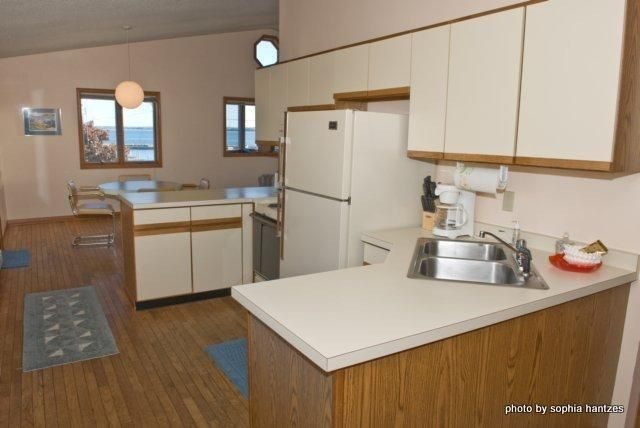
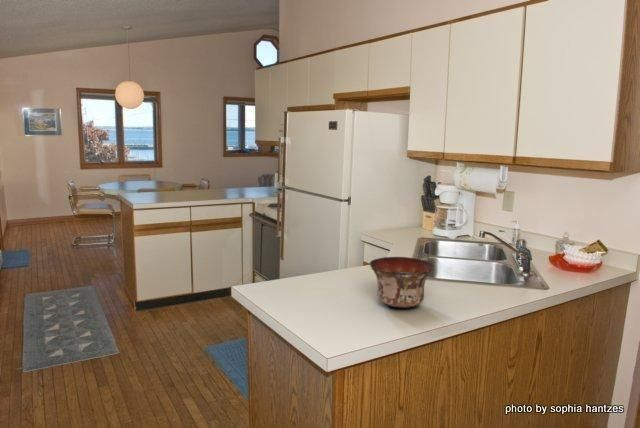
+ bowl [369,256,435,309]
